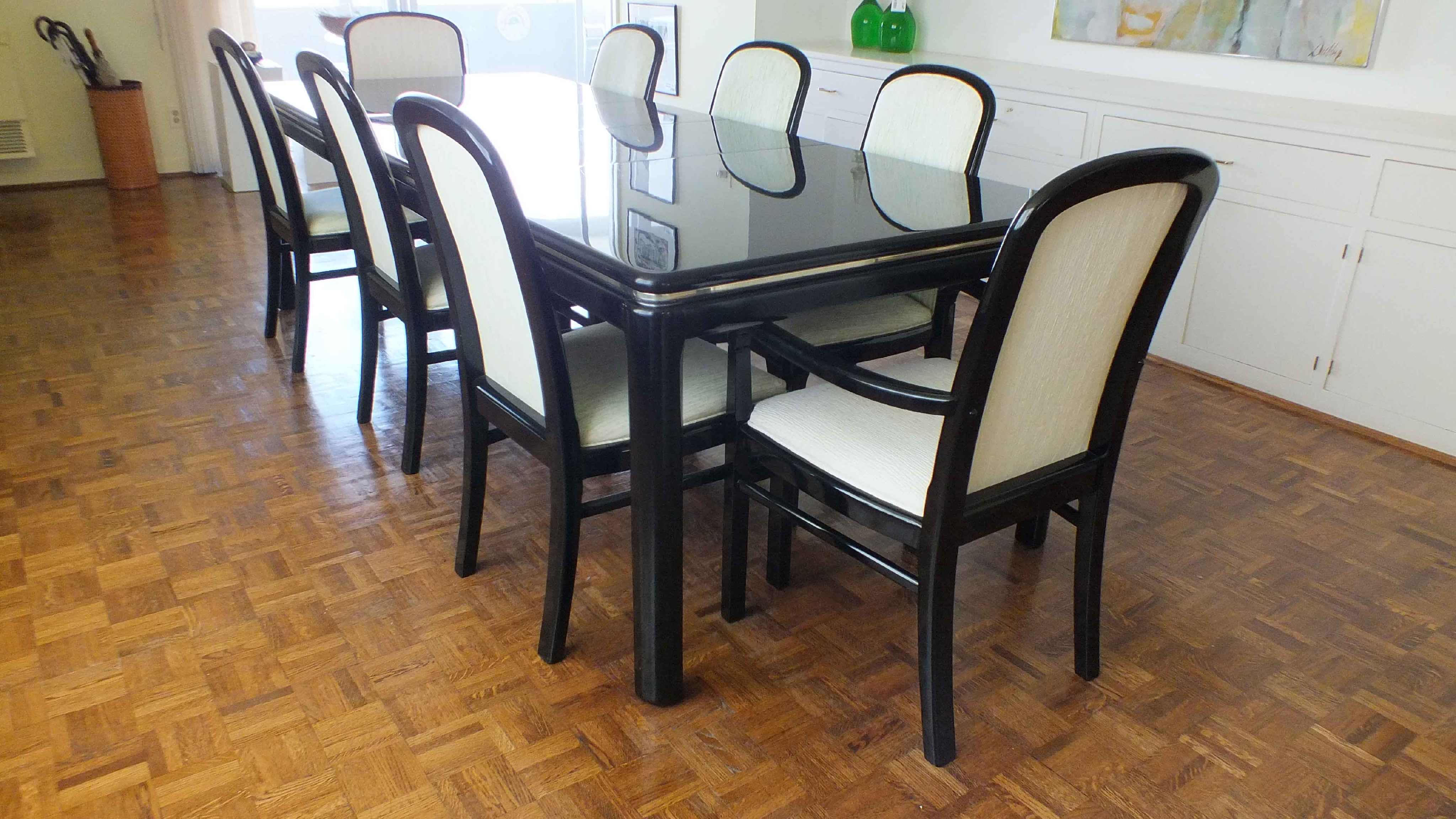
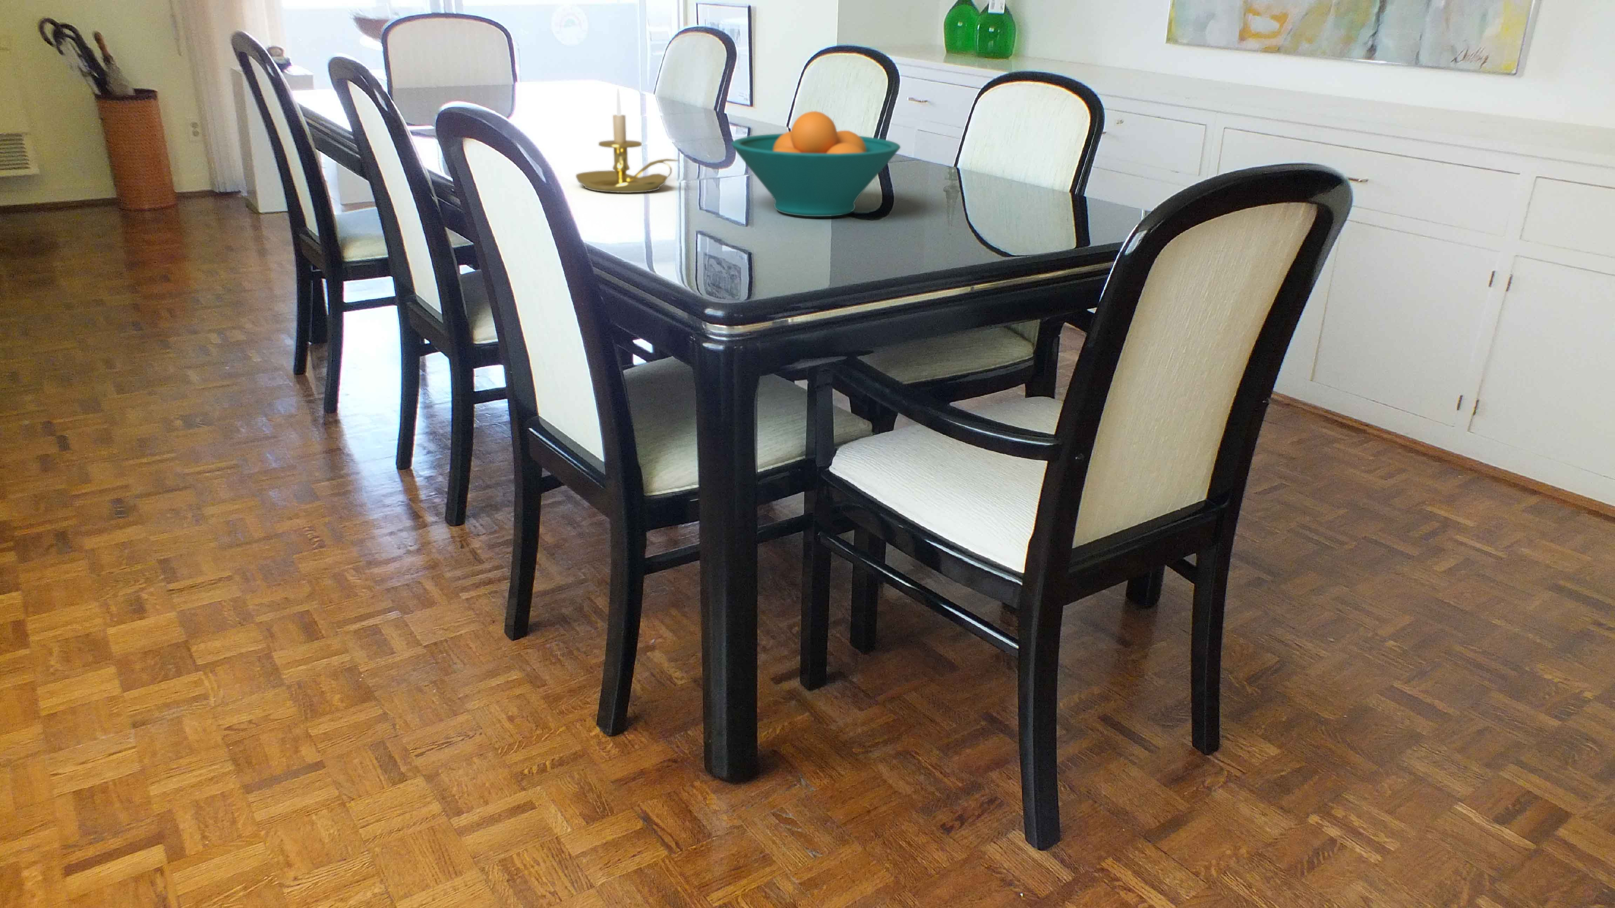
+ candle holder [576,88,679,193]
+ fruit bowl [731,111,901,217]
